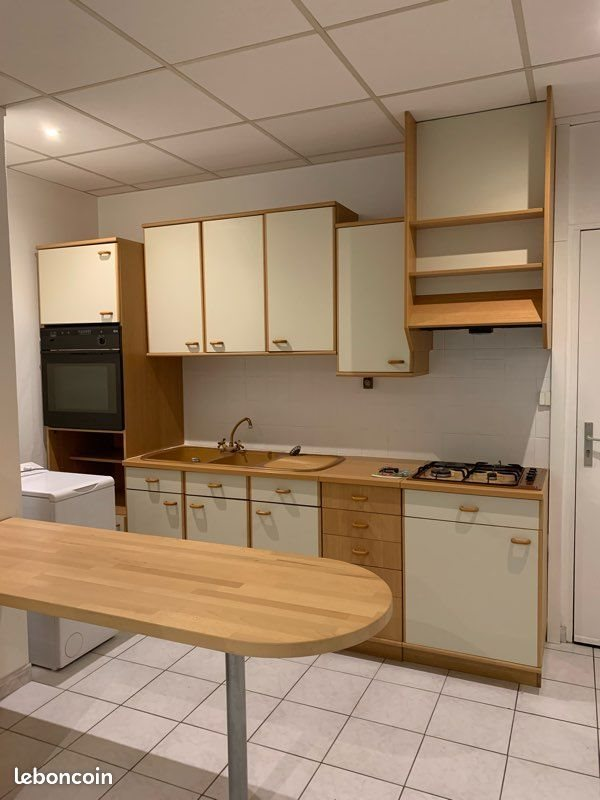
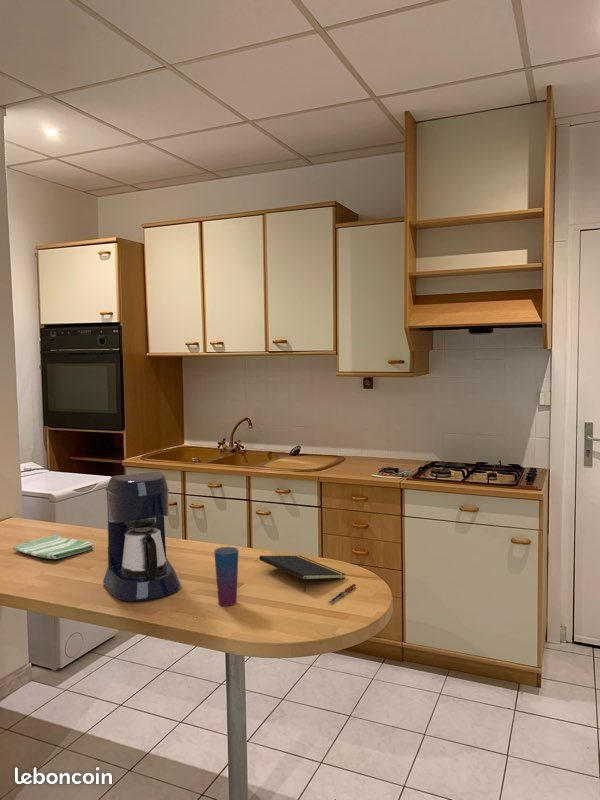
+ cup [213,546,240,607]
+ coffee maker [102,471,181,602]
+ dish towel [12,533,95,560]
+ notepad [258,554,346,592]
+ pen [327,583,357,604]
